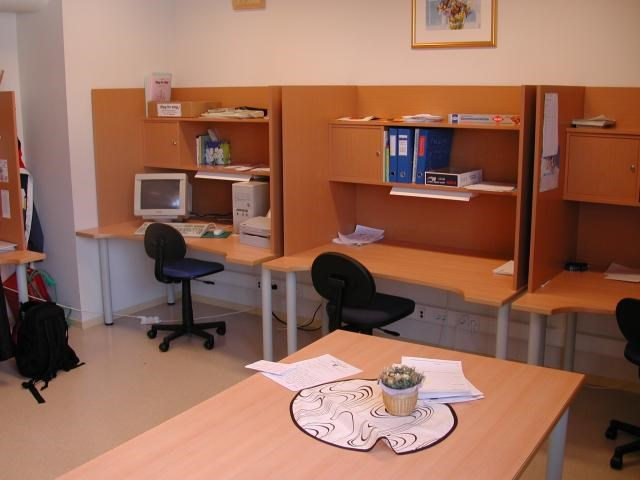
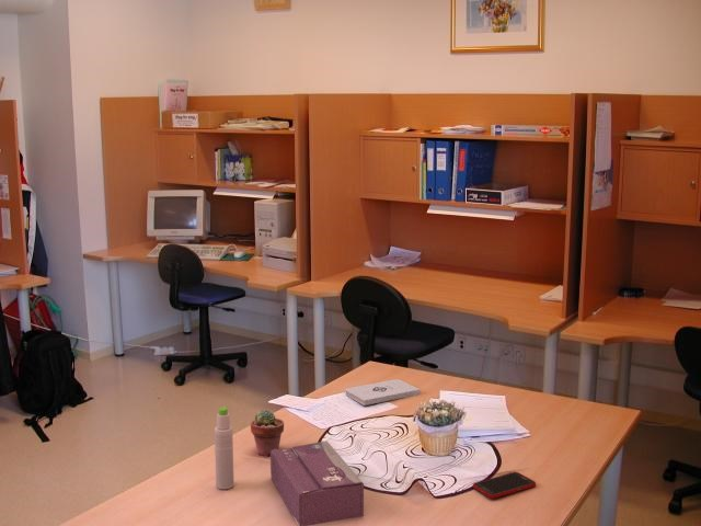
+ bottle [214,405,235,490]
+ notepad [344,378,421,407]
+ tissue box [269,439,365,526]
+ cell phone [472,471,537,500]
+ potted succulent [250,409,285,458]
